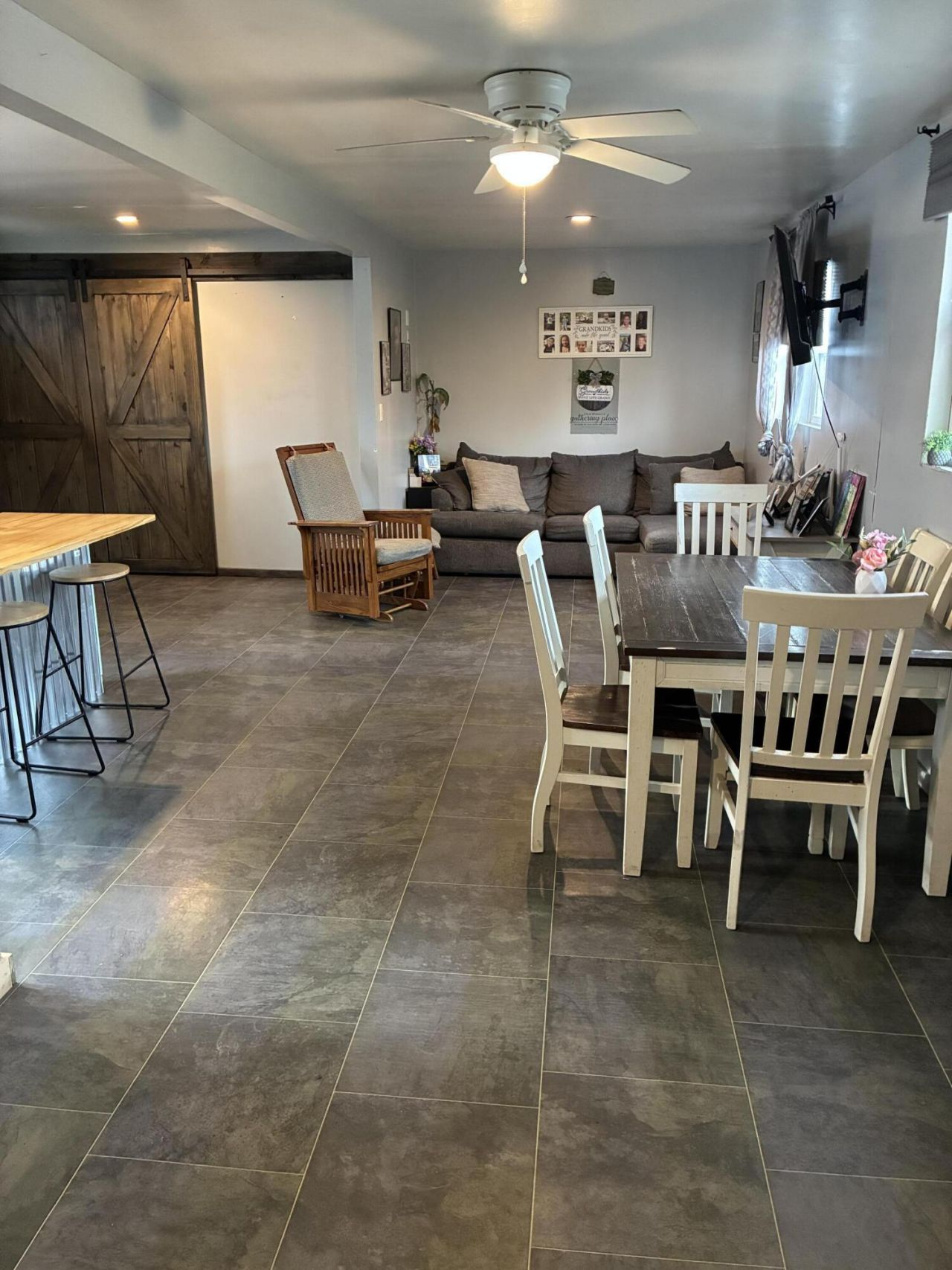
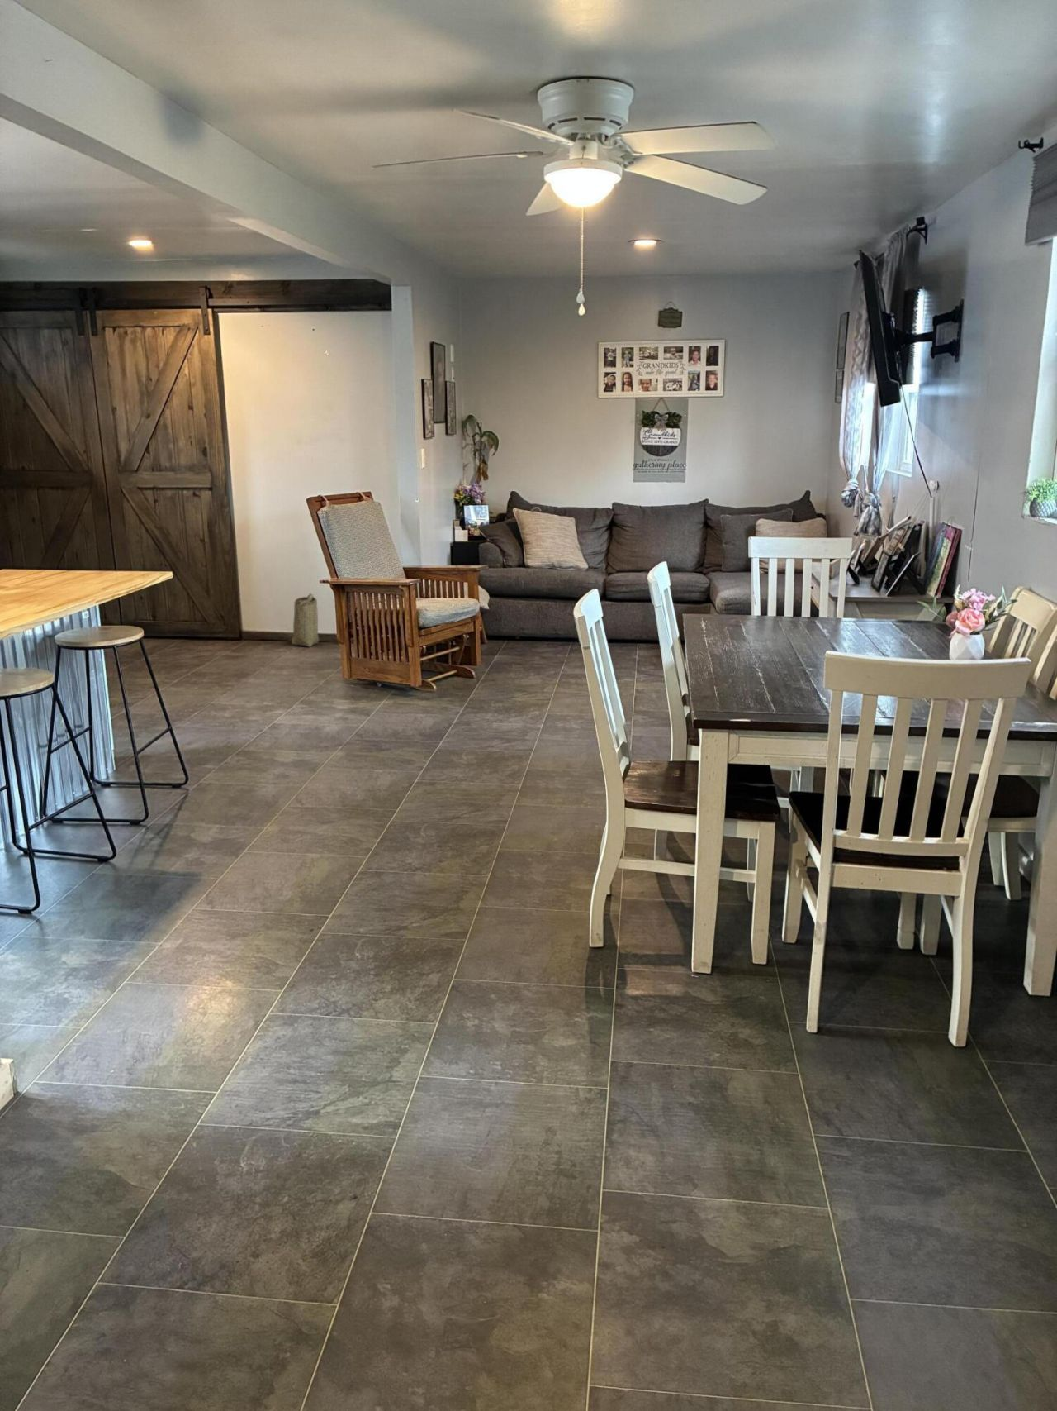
+ basket [291,592,320,648]
